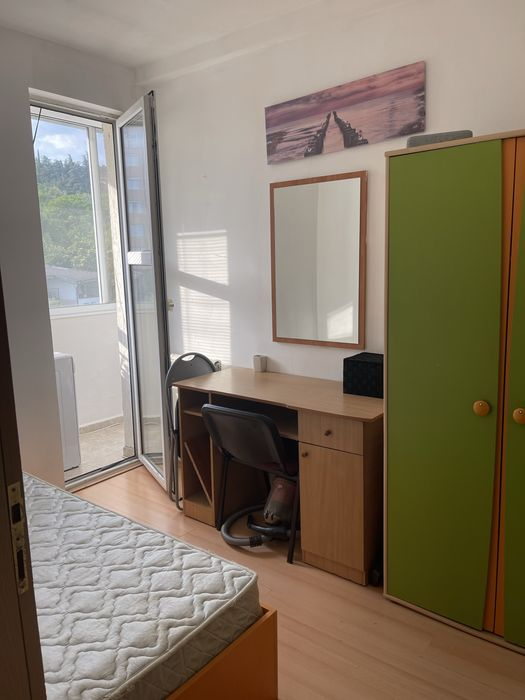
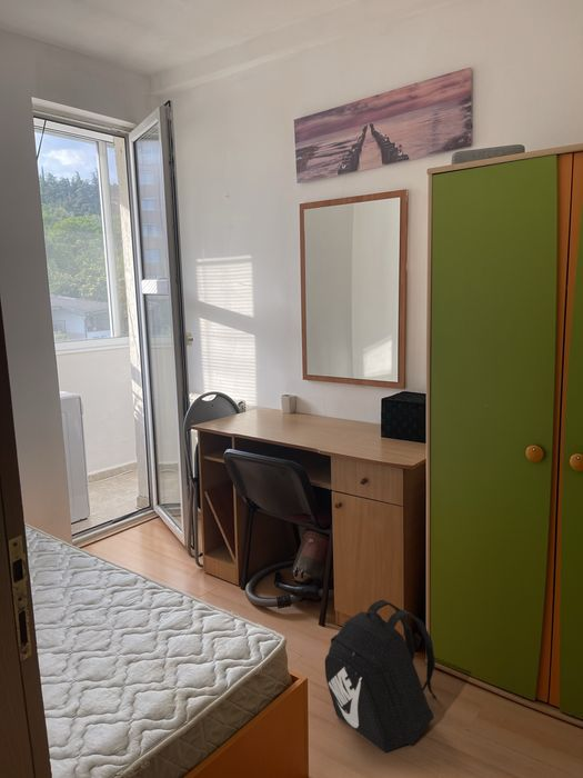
+ backpack [324,599,438,754]
